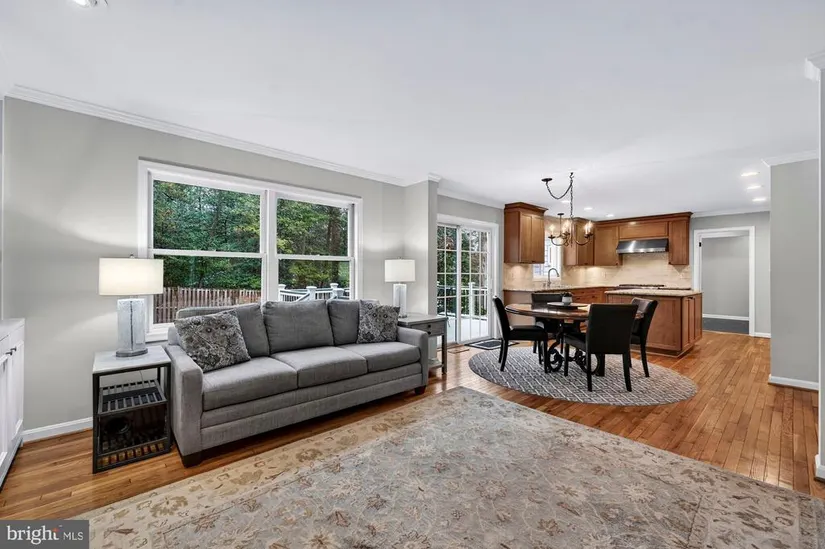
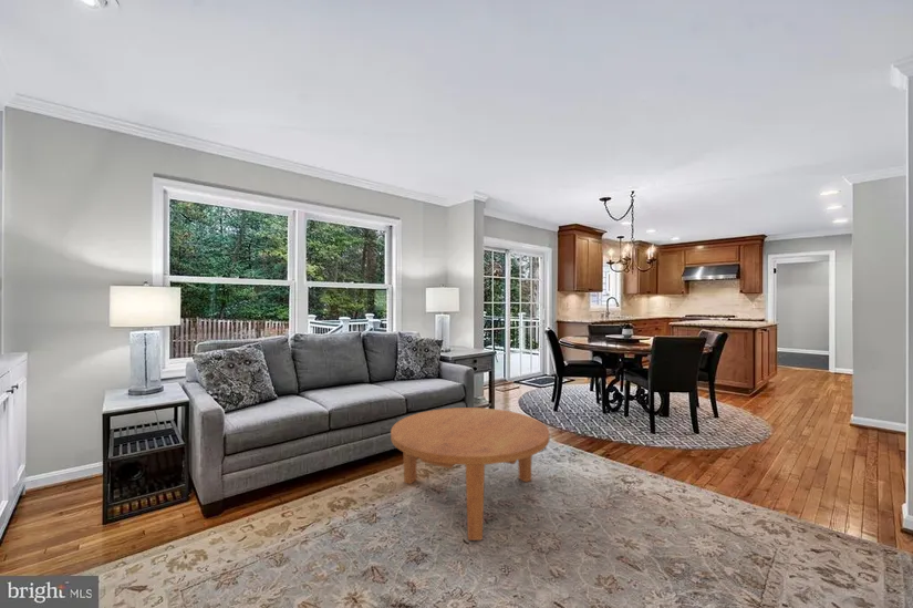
+ coffee table [390,406,550,542]
